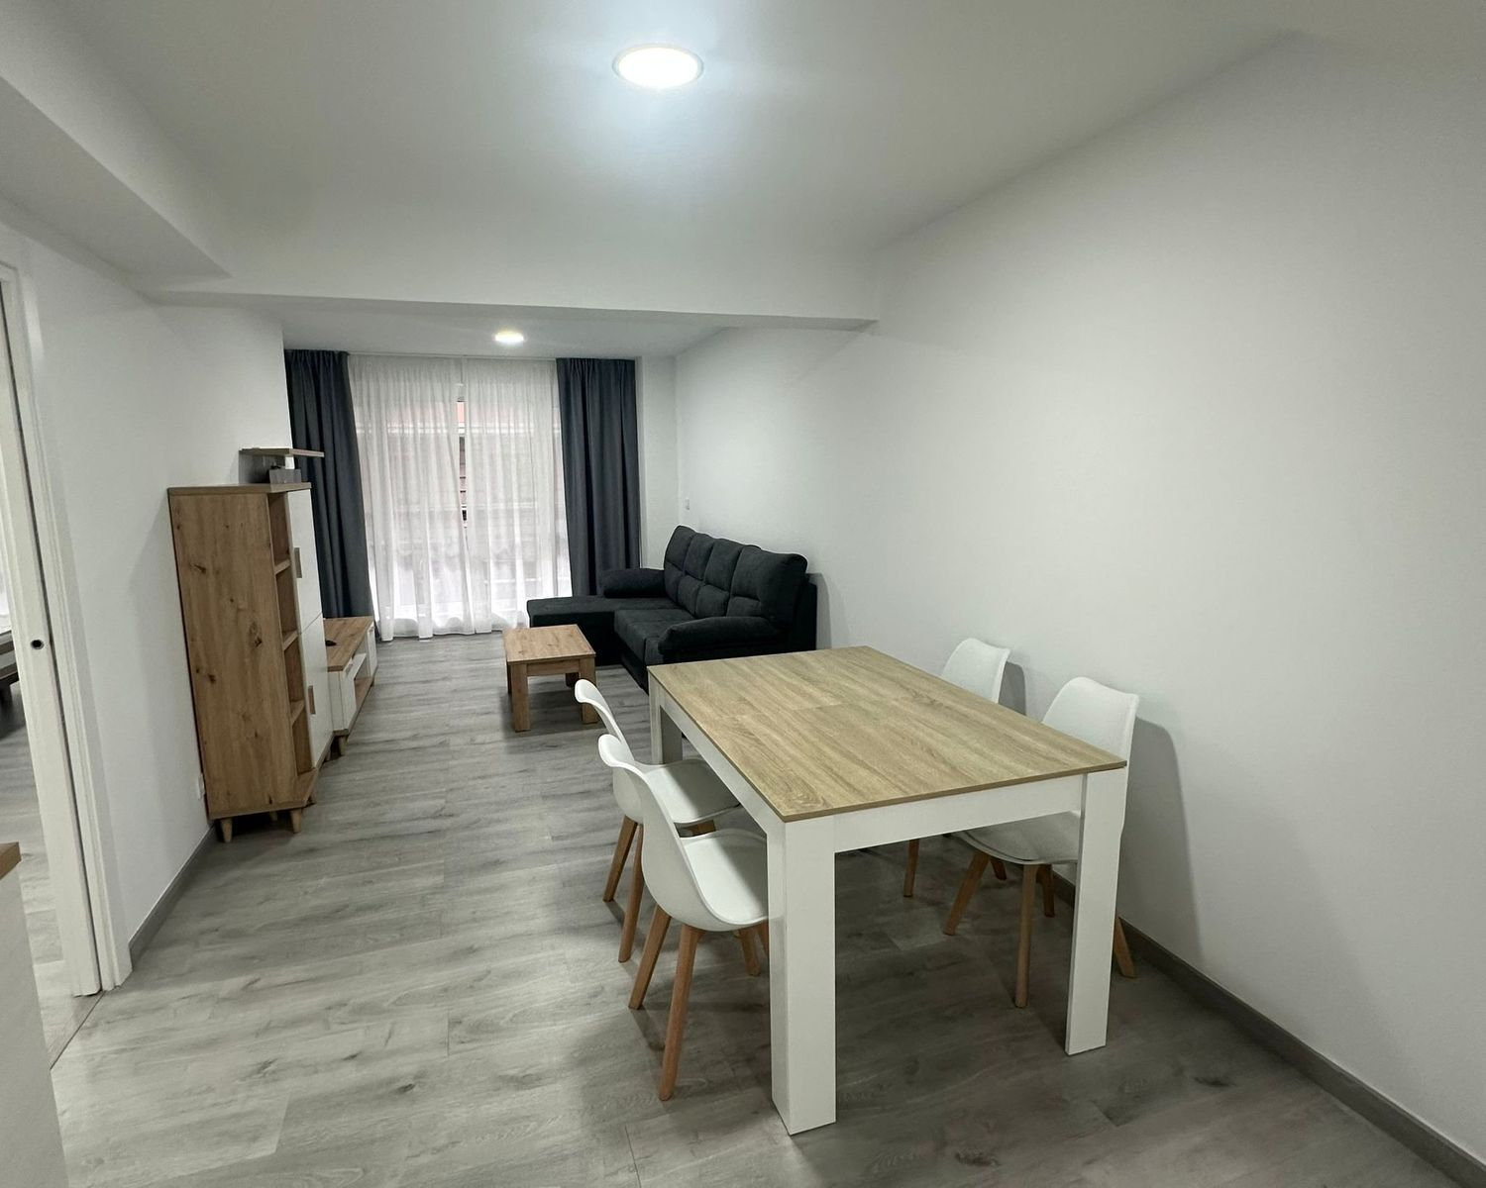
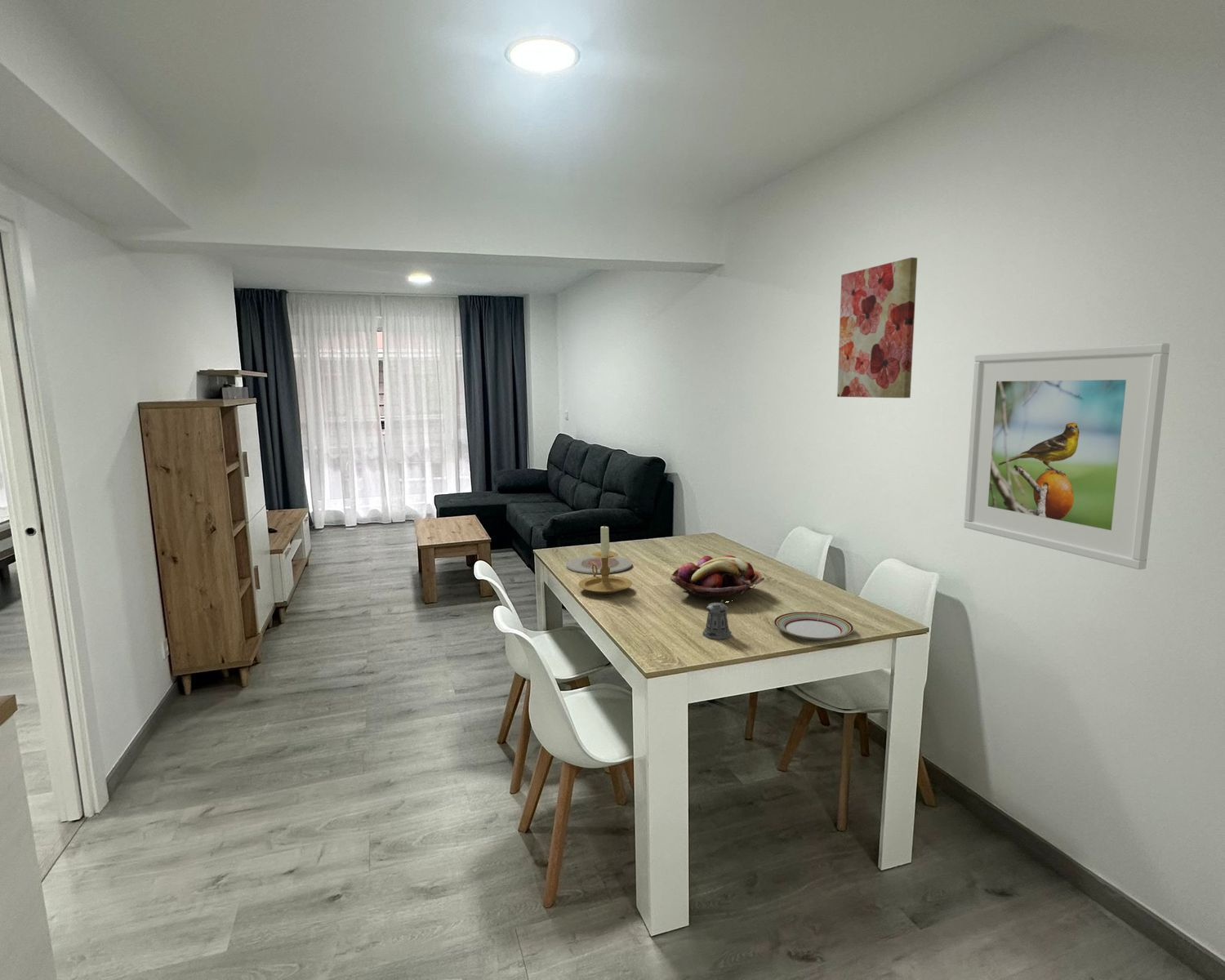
+ wall art [836,256,918,399]
+ candle holder [577,523,633,595]
+ fruit basket [670,555,765,601]
+ plate [565,555,633,575]
+ plate [773,611,854,641]
+ pepper shaker [702,599,732,640]
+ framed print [963,342,1170,570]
